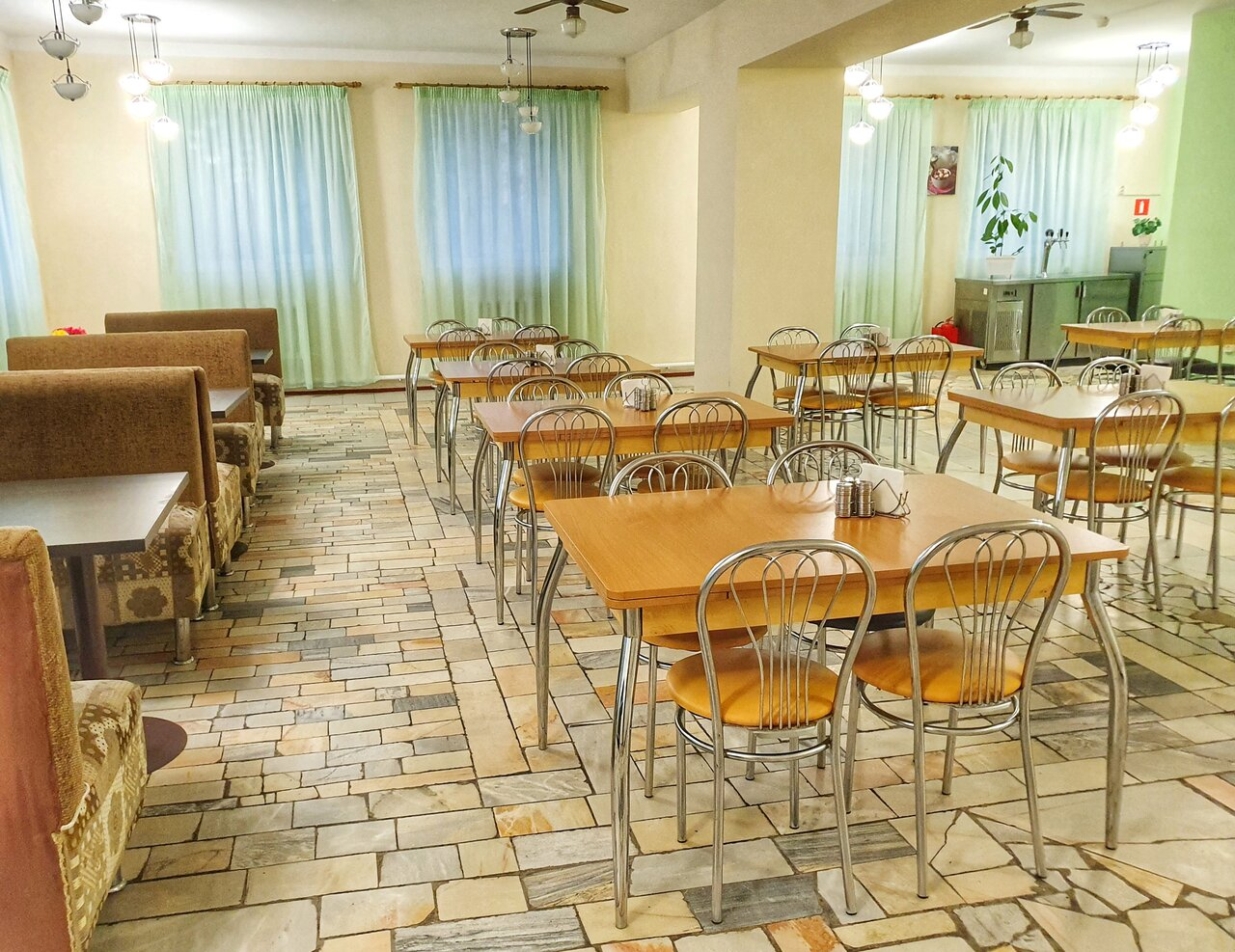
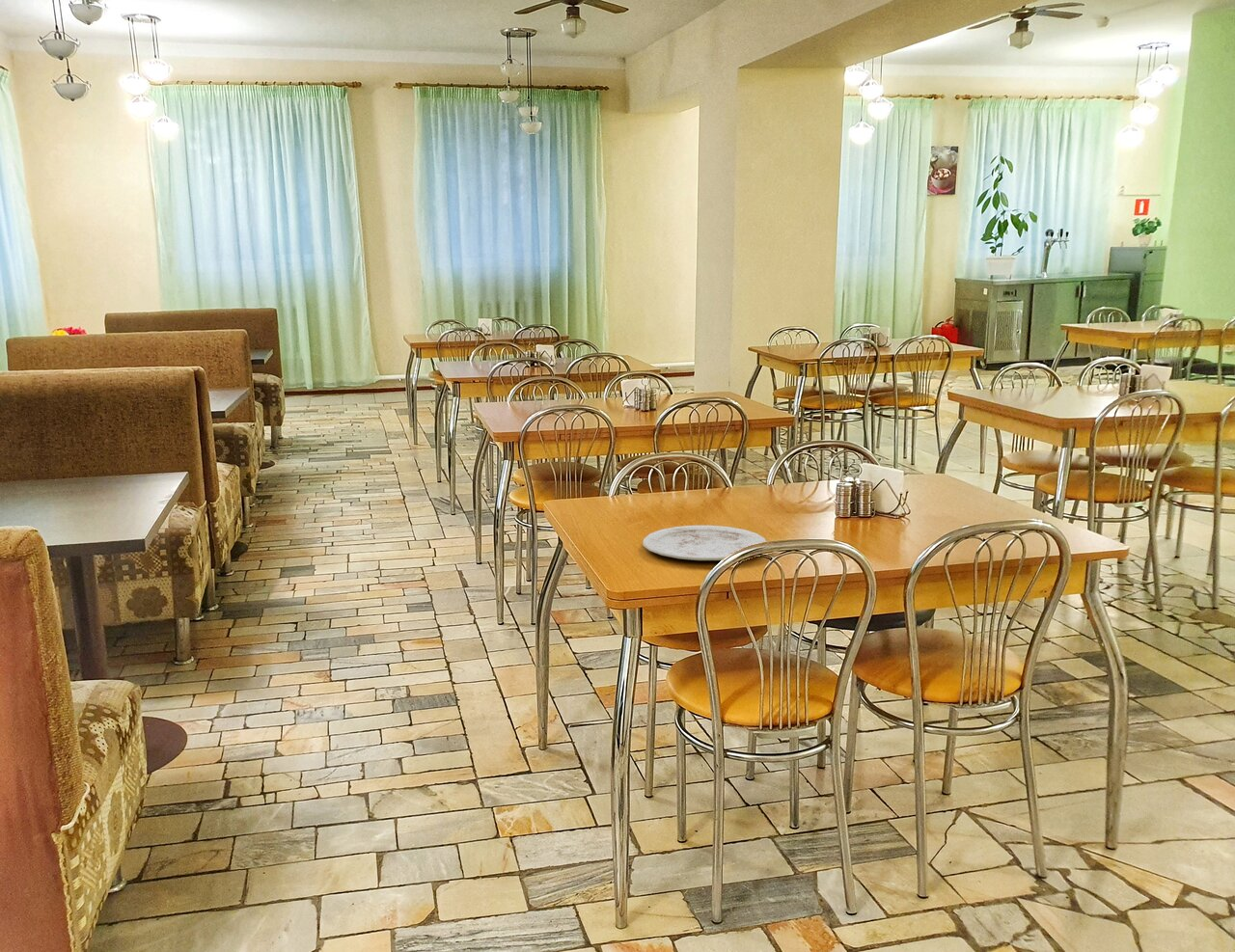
+ plate [643,525,767,561]
